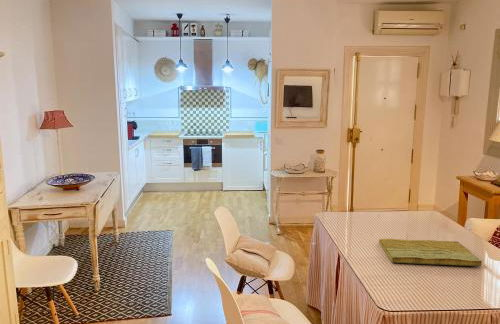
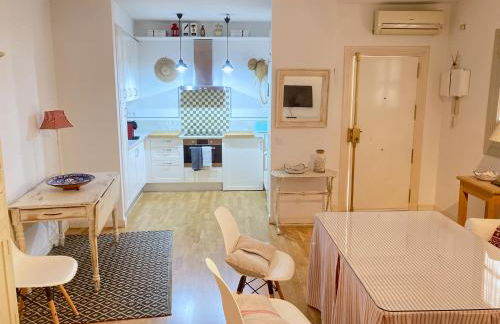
- cutting board [378,238,483,267]
